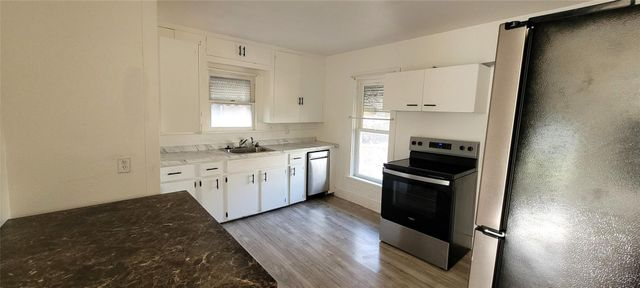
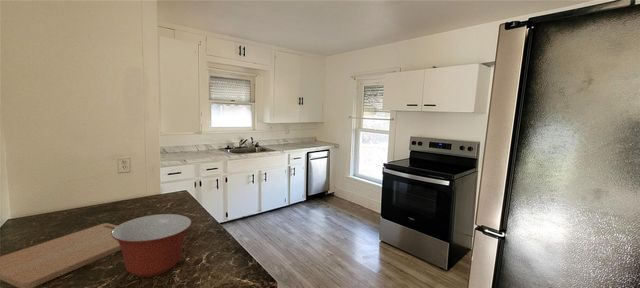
+ mixing bowl [111,213,193,278]
+ cutting board [0,222,121,288]
